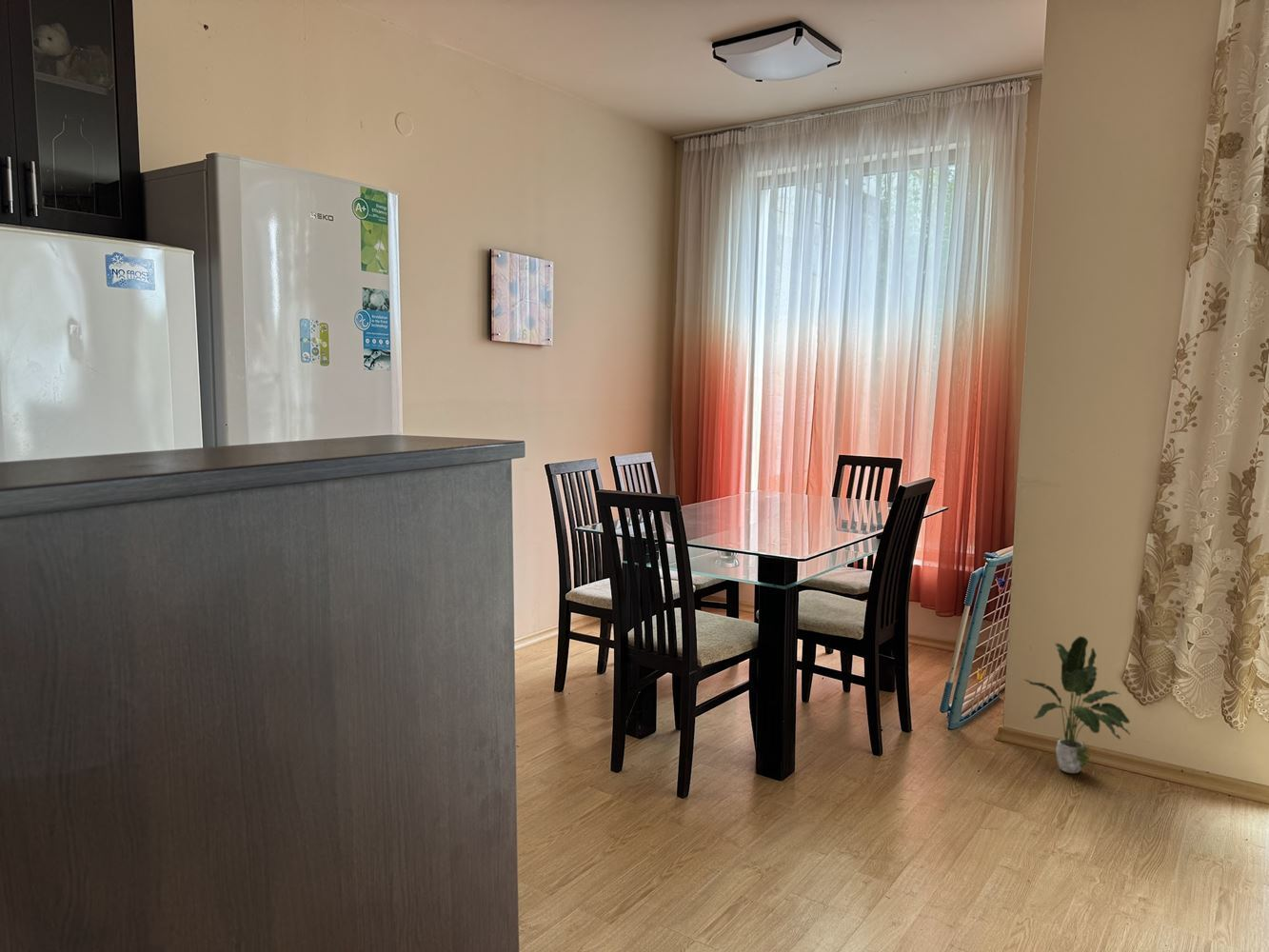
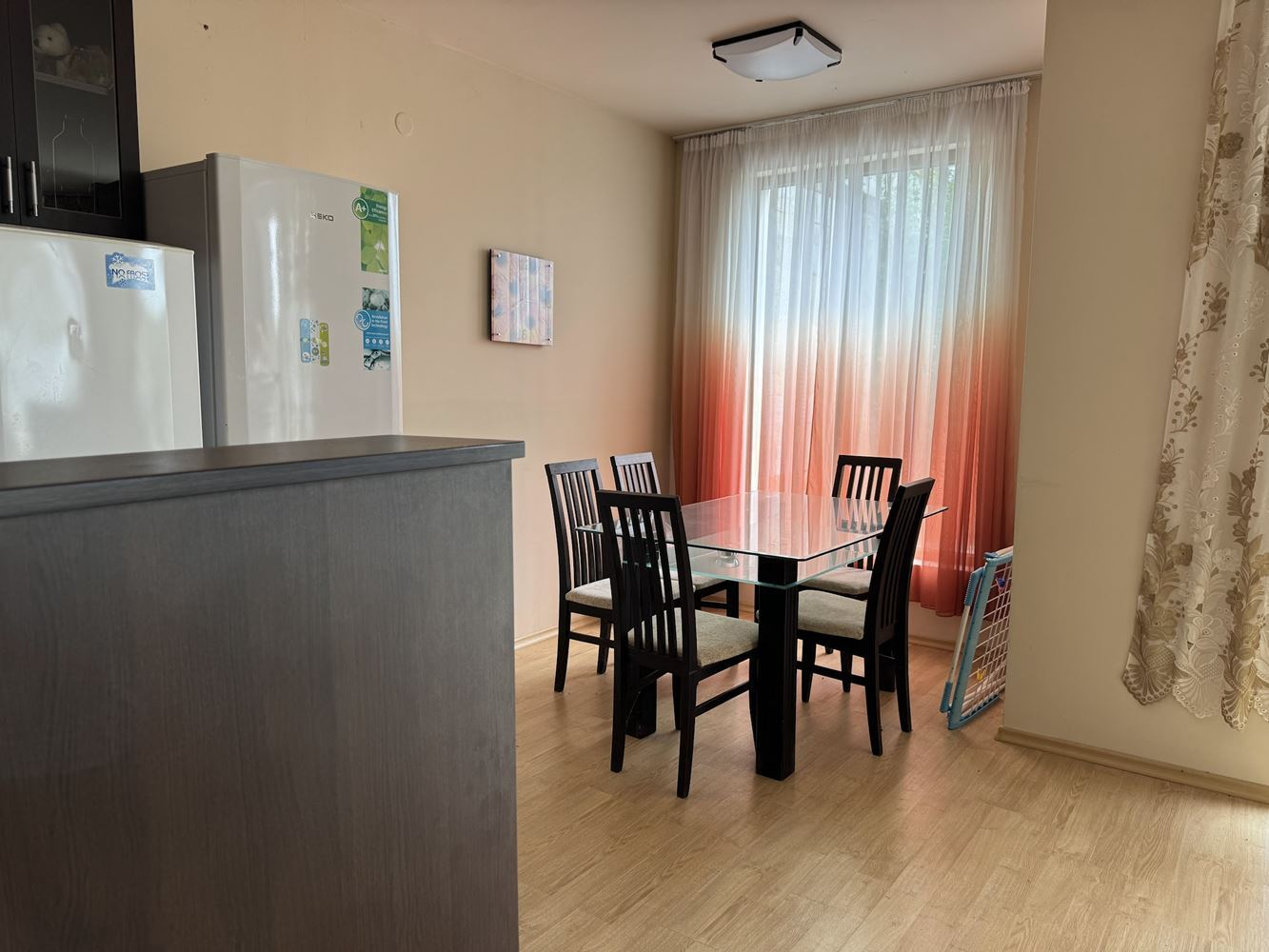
- potted plant [1023,635,1132,774]
